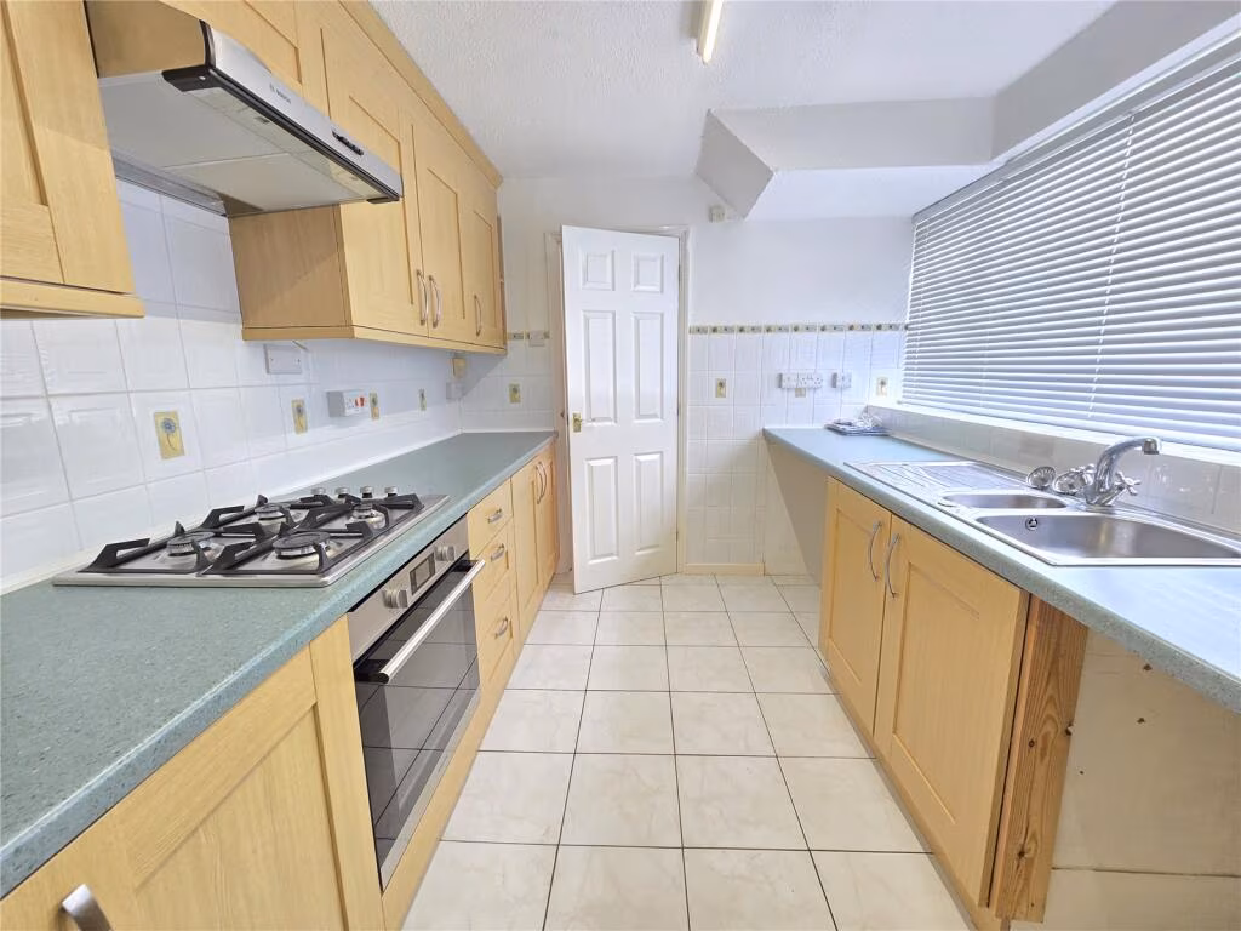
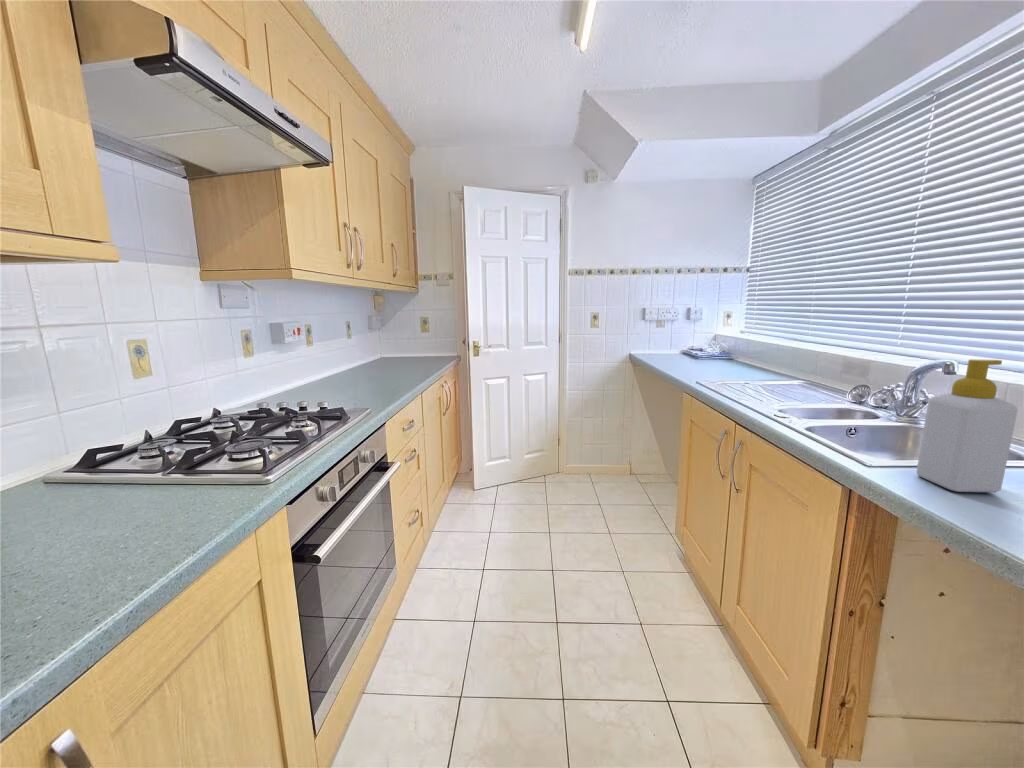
+ soap bottle [915,358,1019,493]
